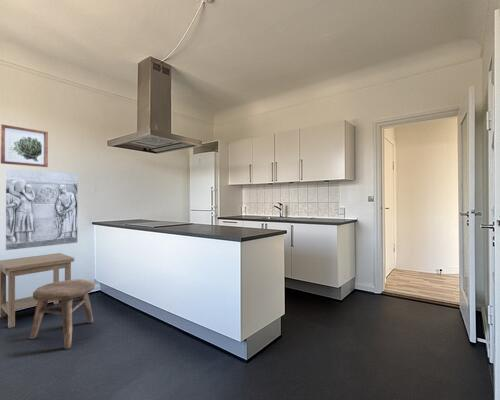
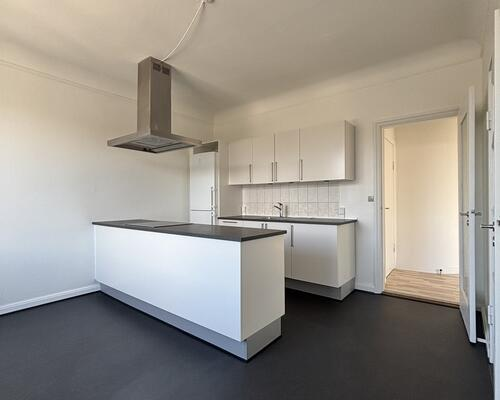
- side table [0,252,75,329]
- wall art [0,123,49,168]
- wall relief [5,168,78,251]
- stool [28,279,96,350]
